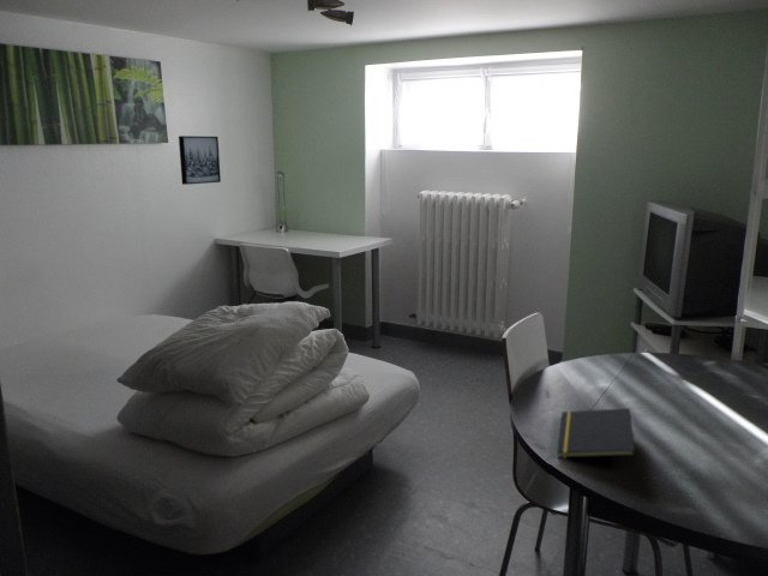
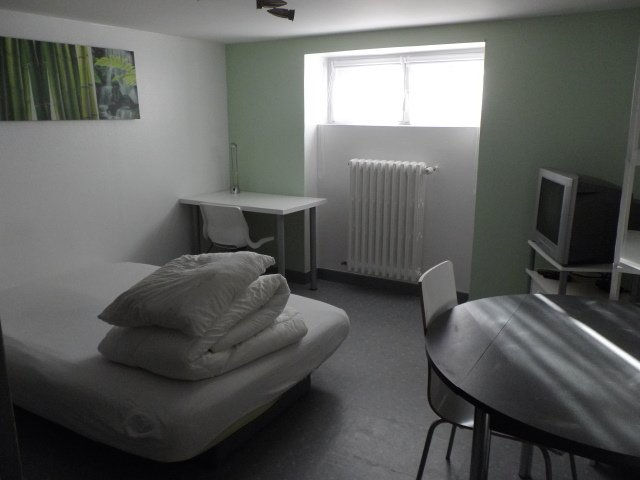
- wall art [178,134,222,186]
- notepad [556,407,636,460]
